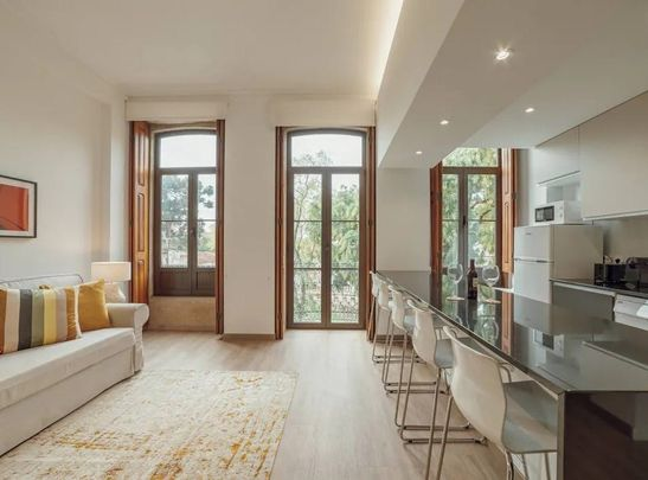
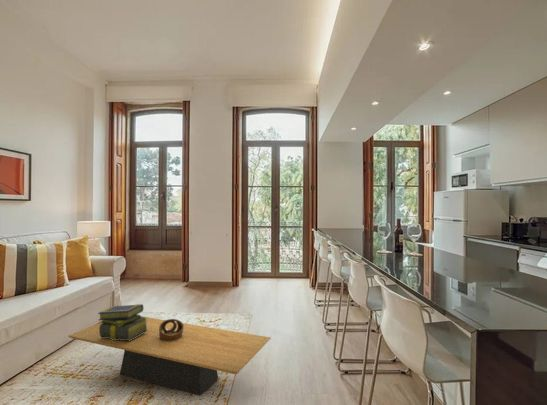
+ coffee table [67,315,272,396]
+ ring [159,318,184,342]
+ stack of books [97,303,149,341]
